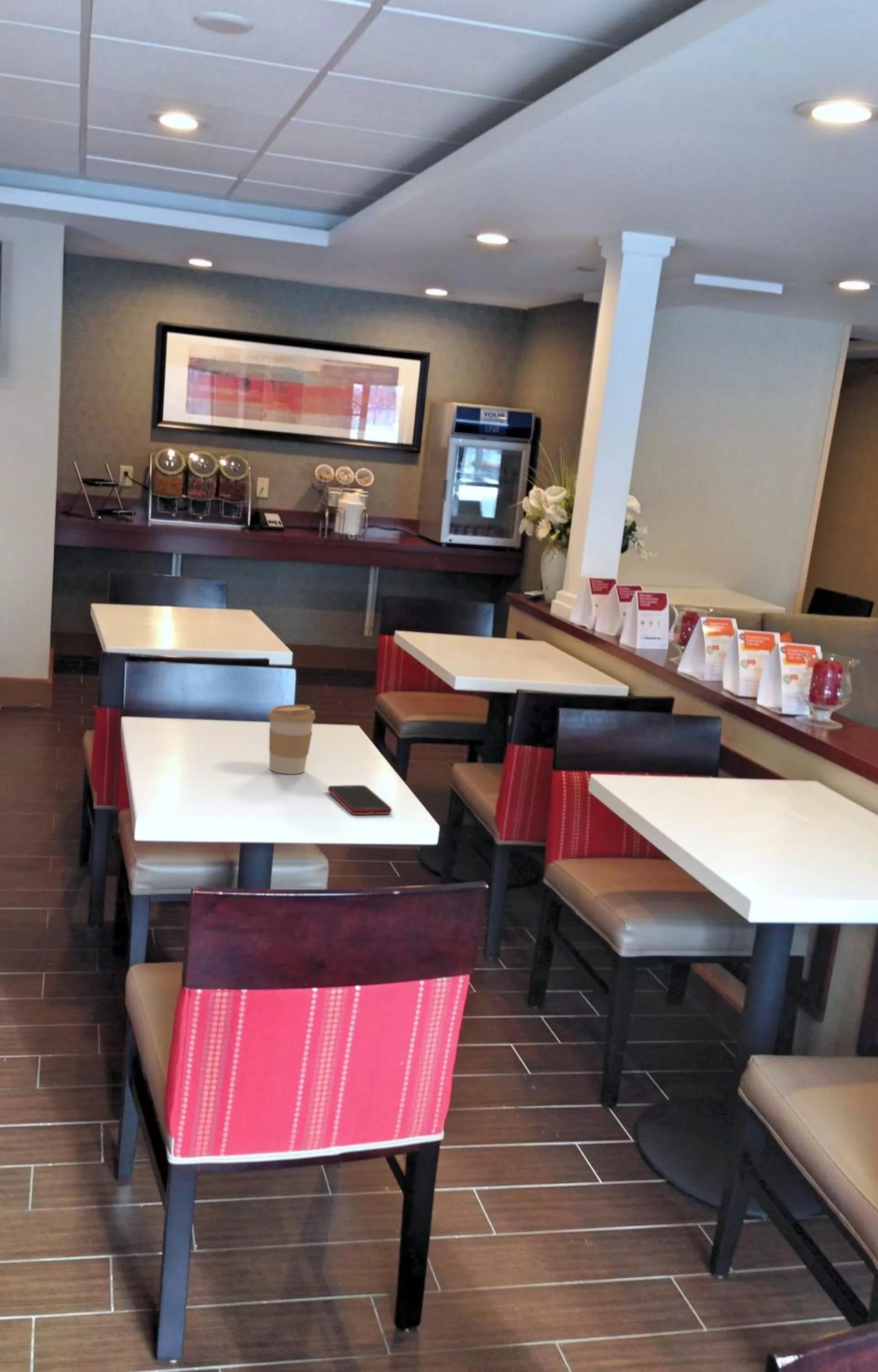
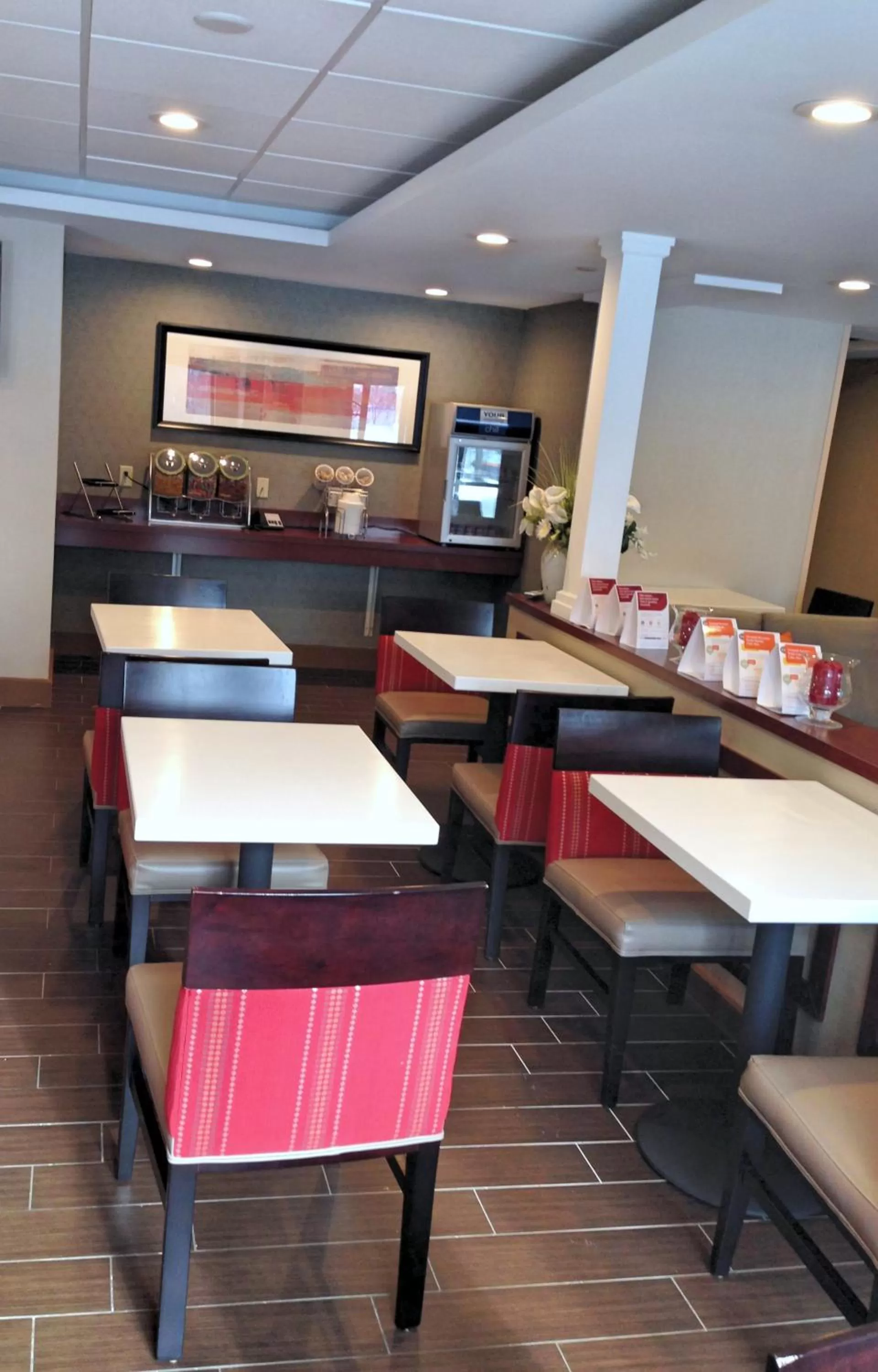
- cell phone [327,785,392,815]
- coffee cup [267,704,316,774]
